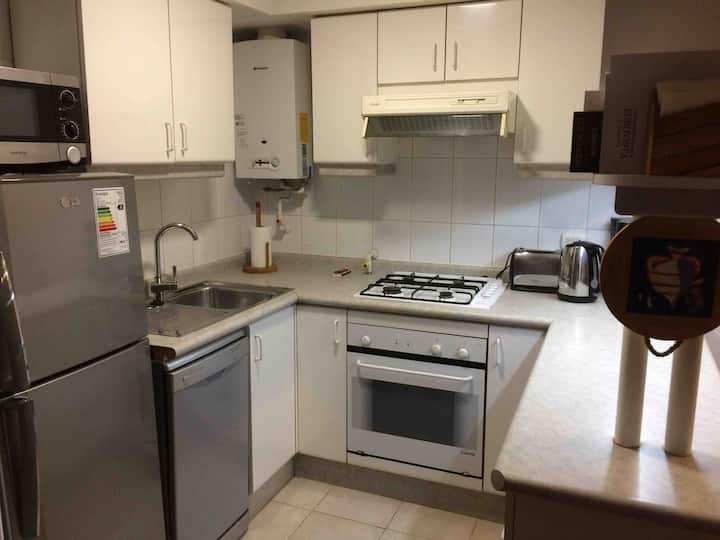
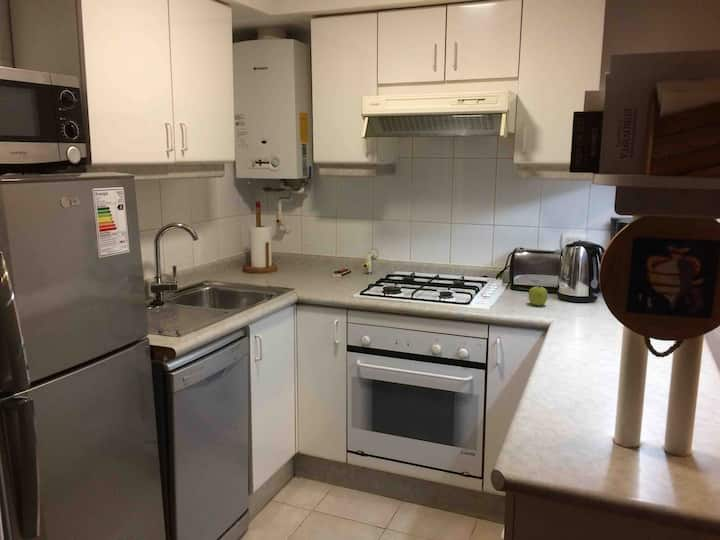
+ fruit [528,285,549,307]
